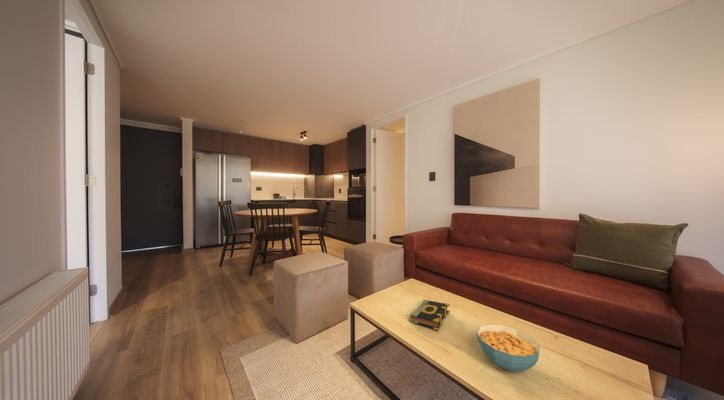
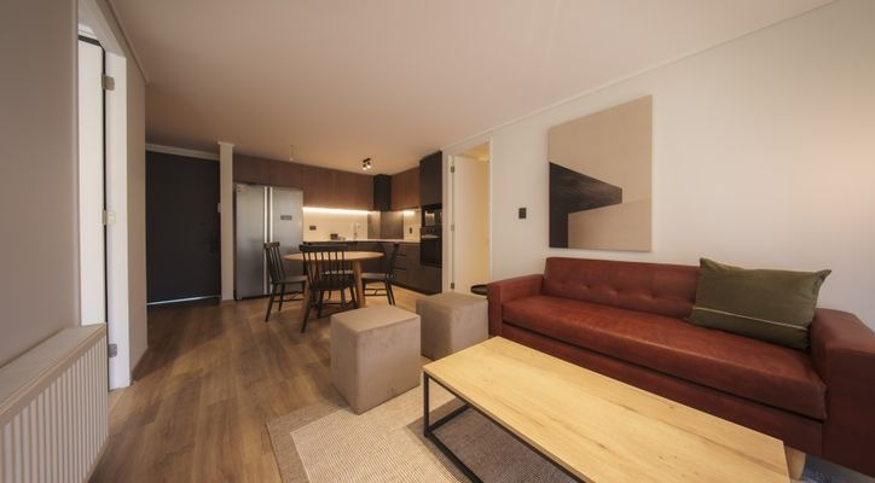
- book [409,299,451,332]
- cereal bowl [476,323,540,373]
